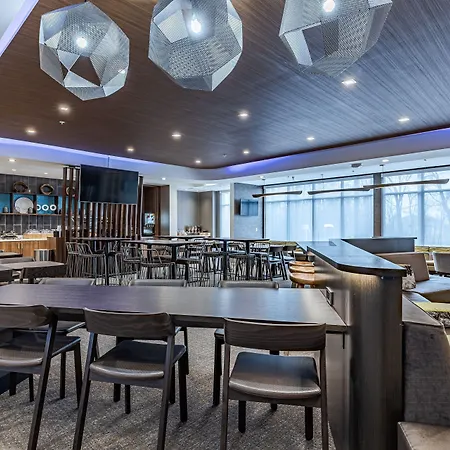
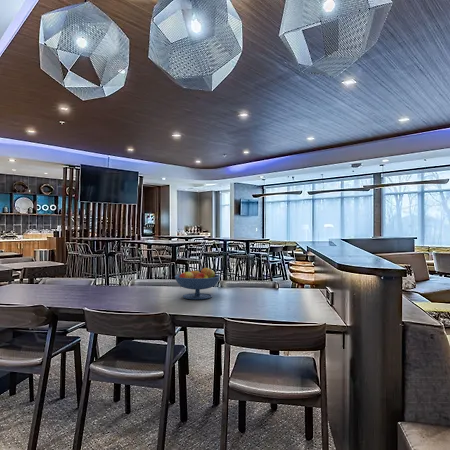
+ fruit bowl [174,267,221,300]
